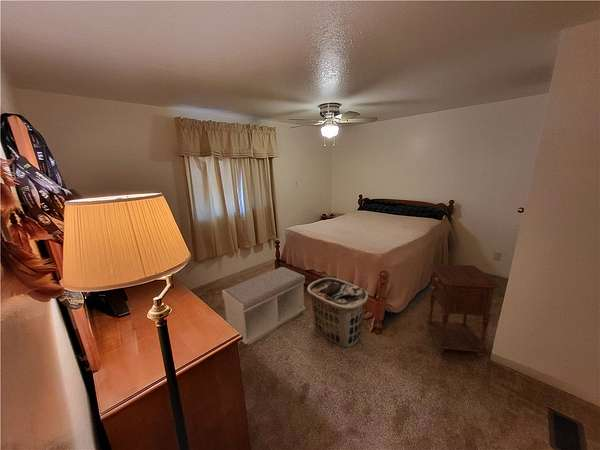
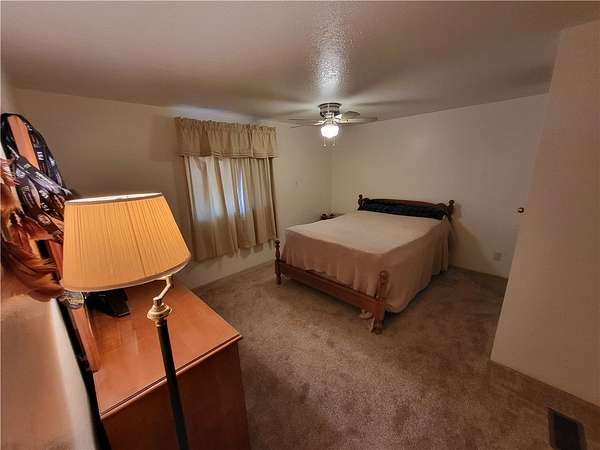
- bench [221,266,307,346]
- nightstand [424,263,502,359]
- clothes hamper [306,277,369,348]
